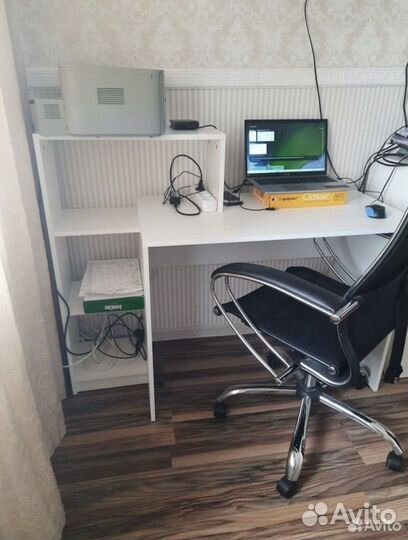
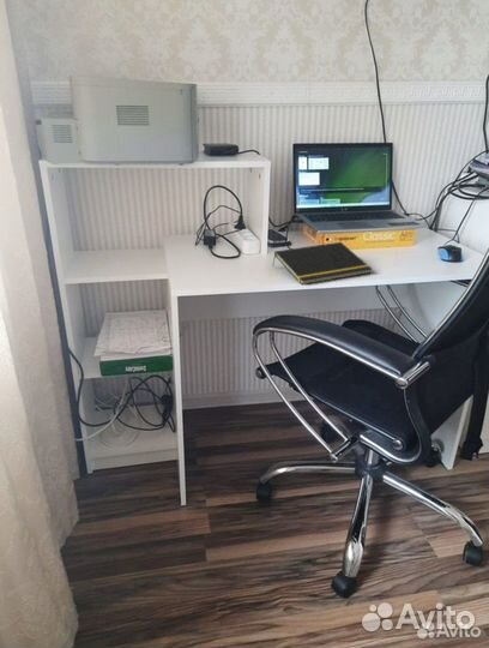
+ notepad [271,241,373,286]
